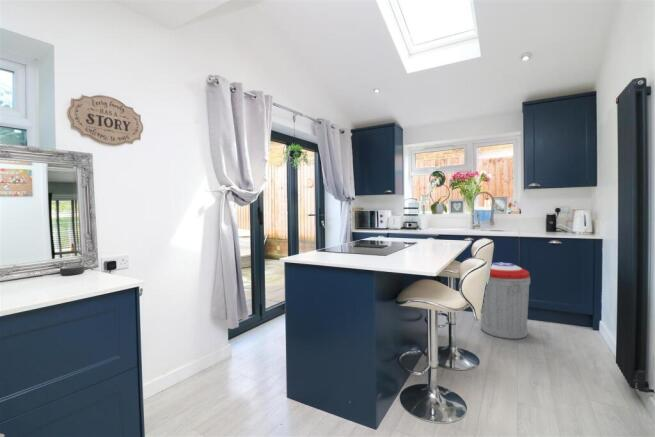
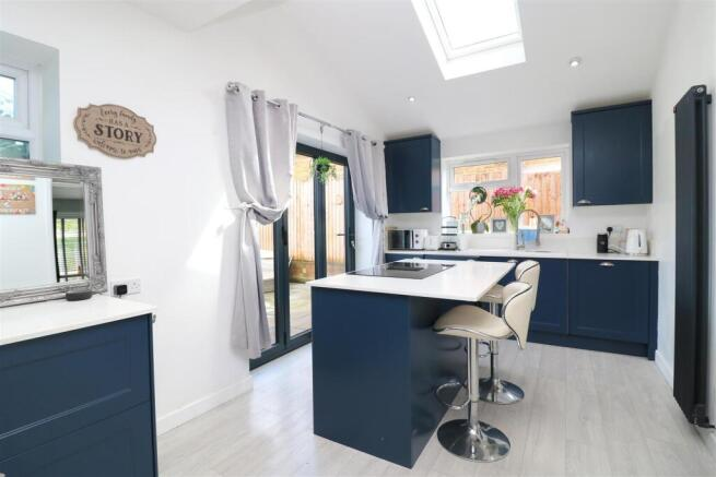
- trash can [480,261,531,340]
